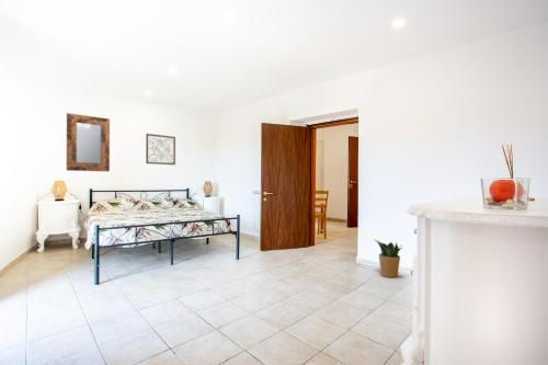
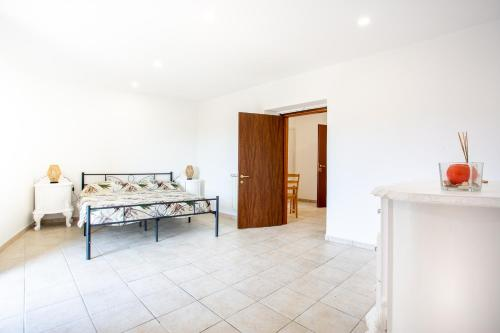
- wall art [145,133,176,166]
- potted plant [374,239,403,278]
- home mirror [66,112,111,172]
